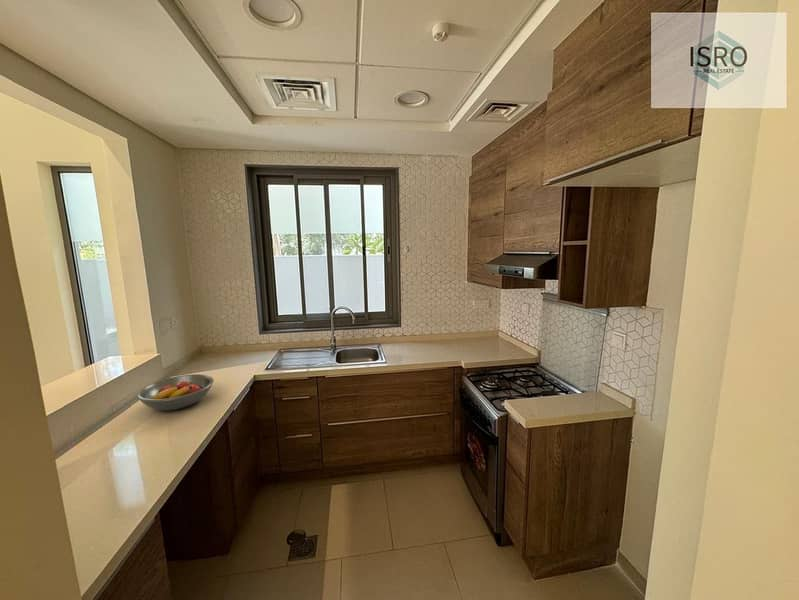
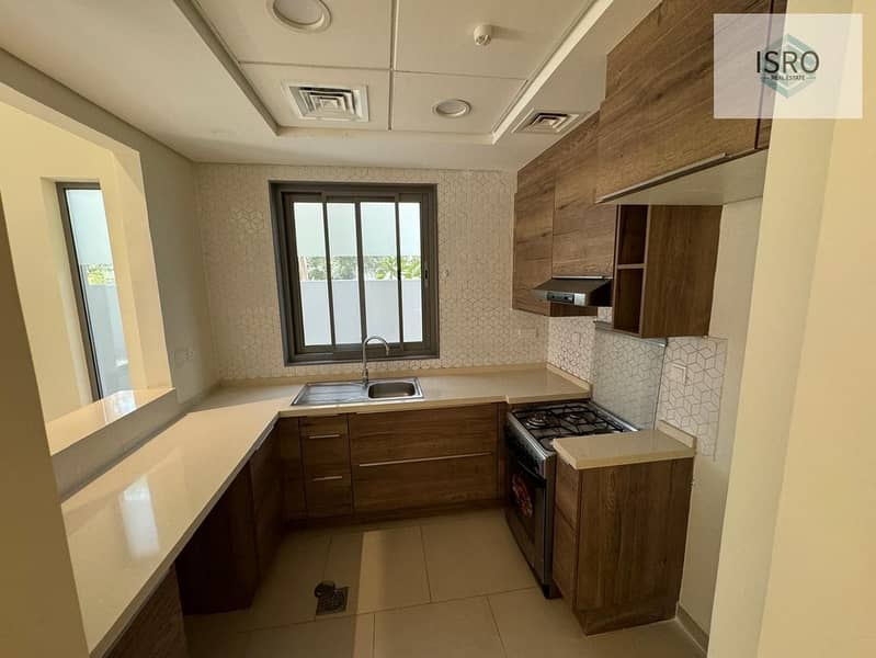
- fruit bowl [136,373,215,411]
